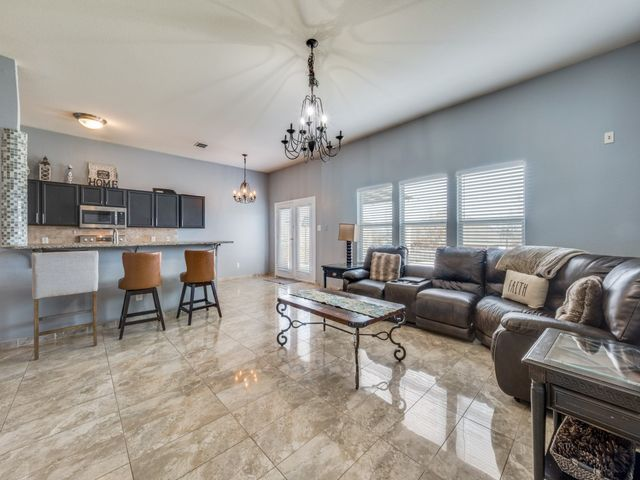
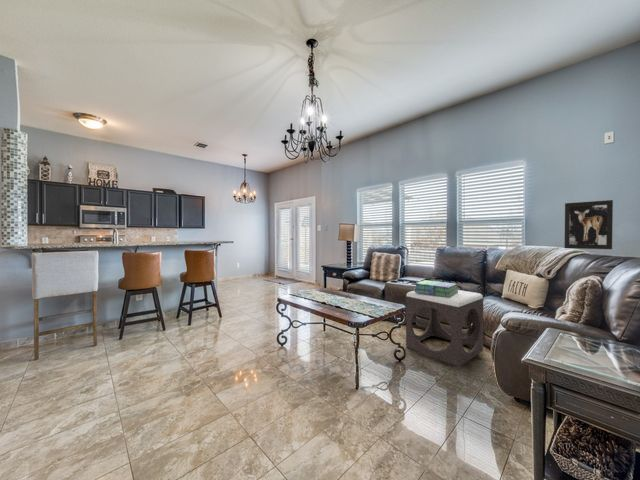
+ wall art [563,199,614,250]
+ footstool [405,289,484,368]
+ stack of books [413,279,459,297]
